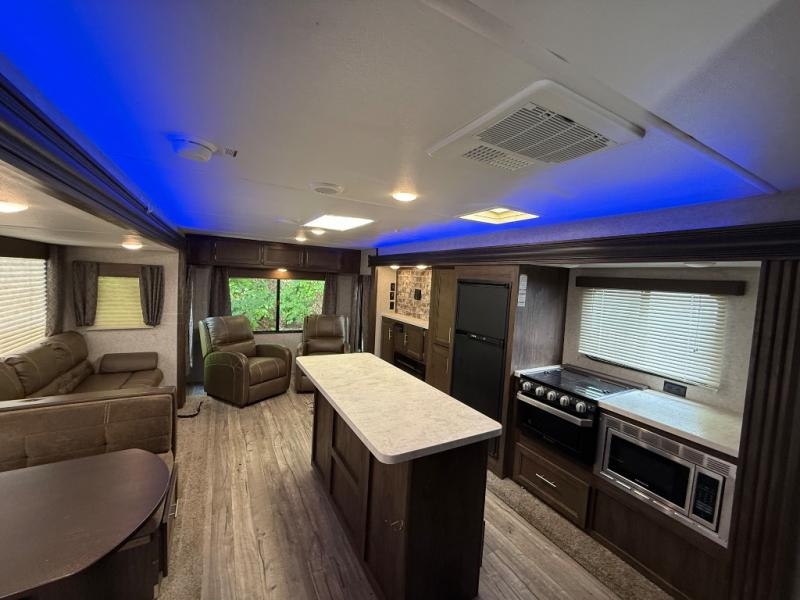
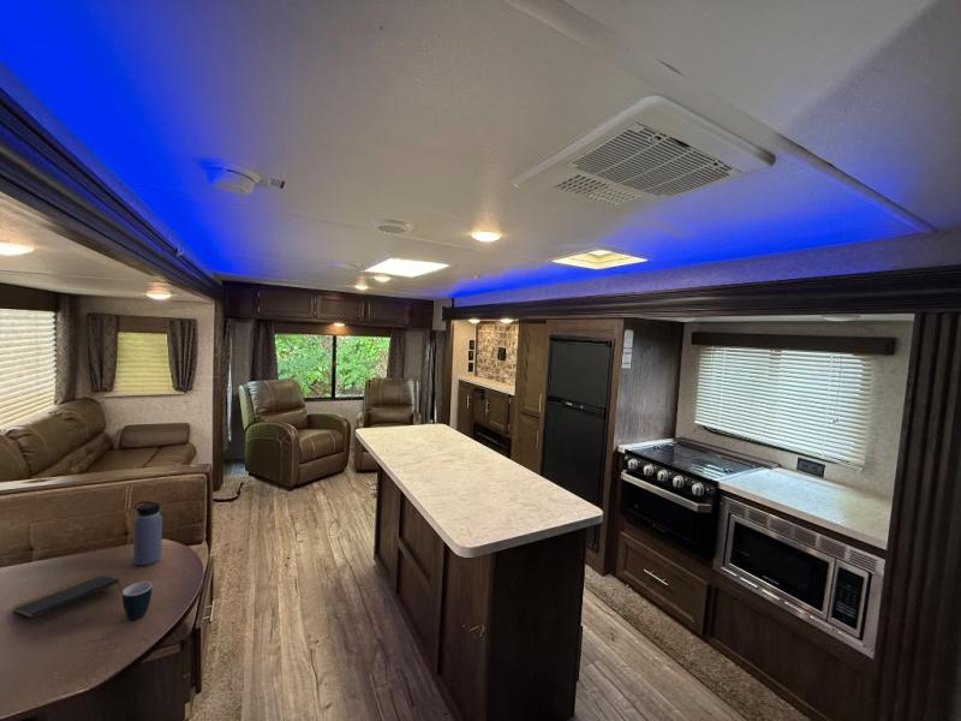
+ notepad [11,573,121,620]
+ mug [121,580,154,621]
+ water bottle [132,500,163,567]
